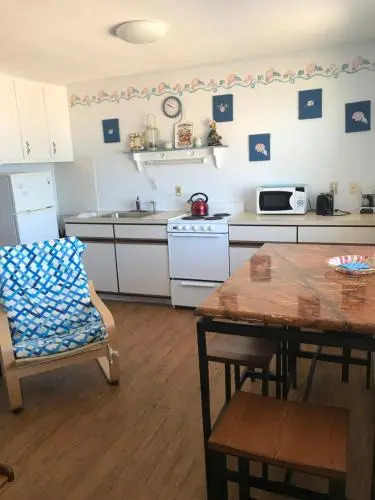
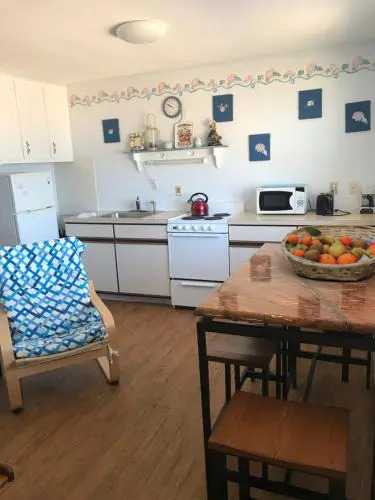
+ fruit basket [279,223,375,282]
